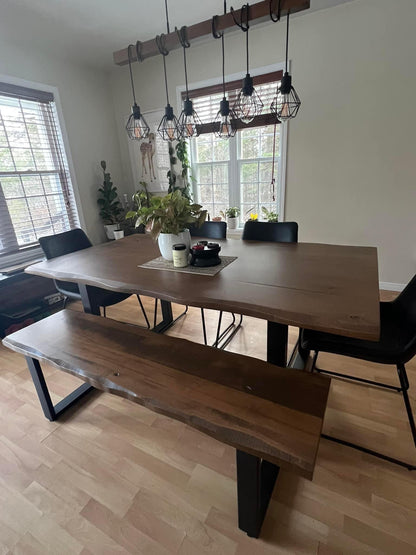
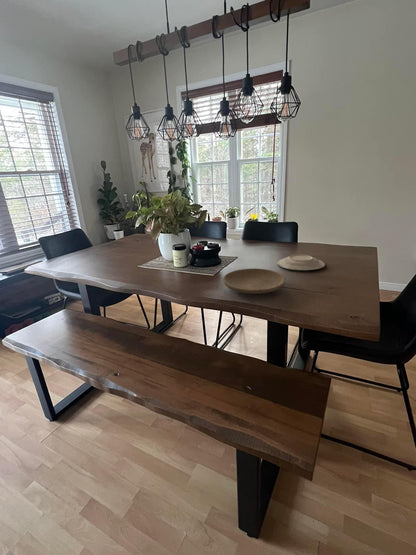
+ plate [276,253,326,271]
+ plate [222,267,286,295]
